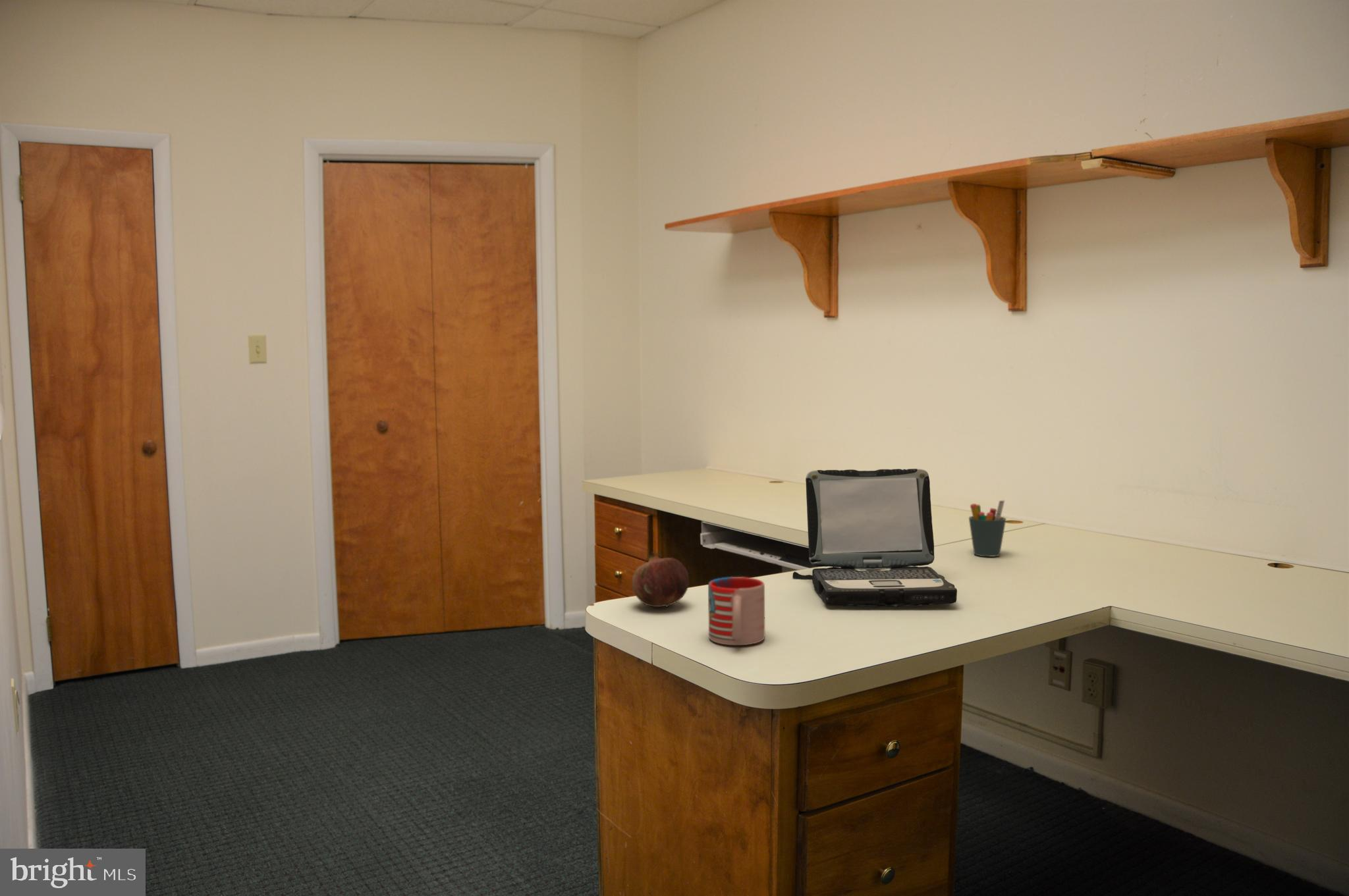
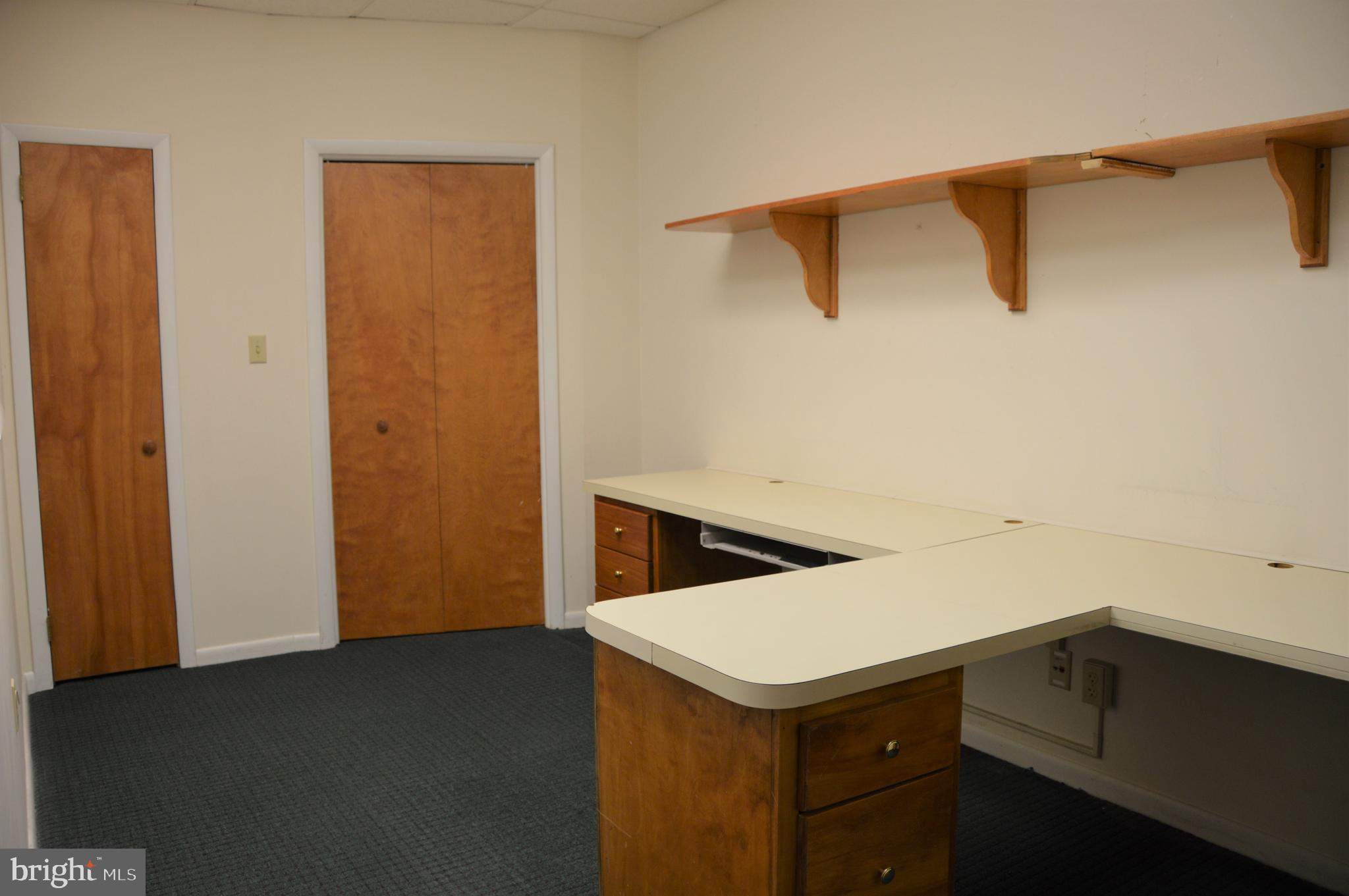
- laptop [792,468,958,607]
- pen holder [968,500,1007,558]
- fruit [632,551,690,608]
- mug [707,576,765,646]
